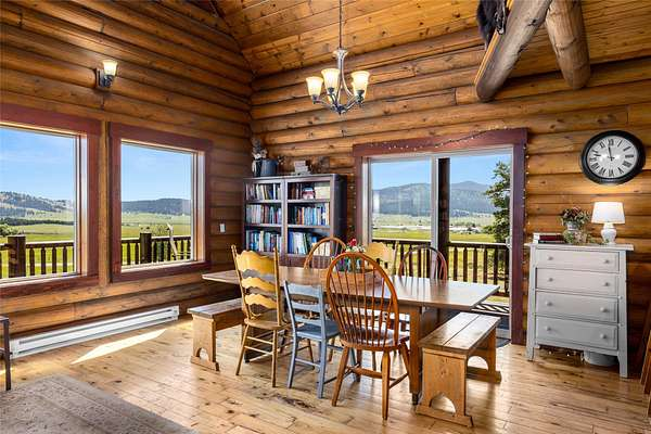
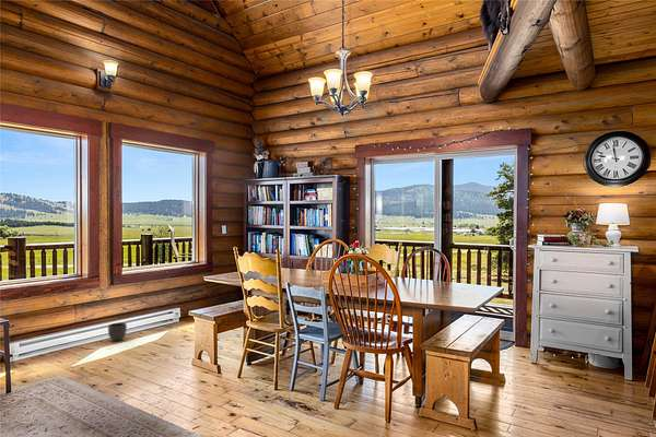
+ planter [107,321,128,342]
